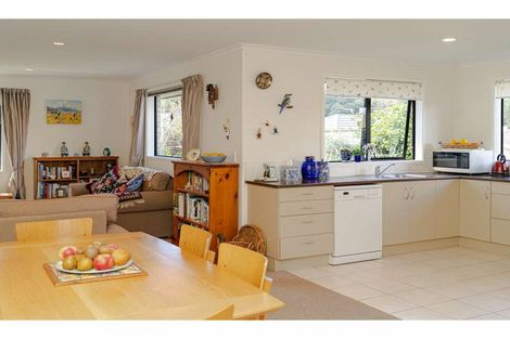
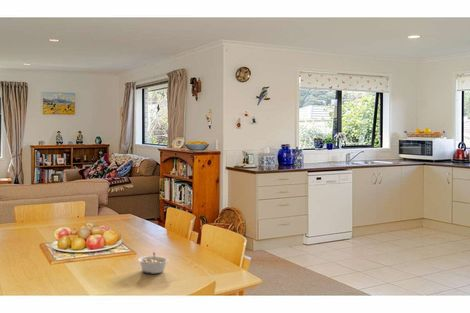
+ legume [137,251,170,274]
